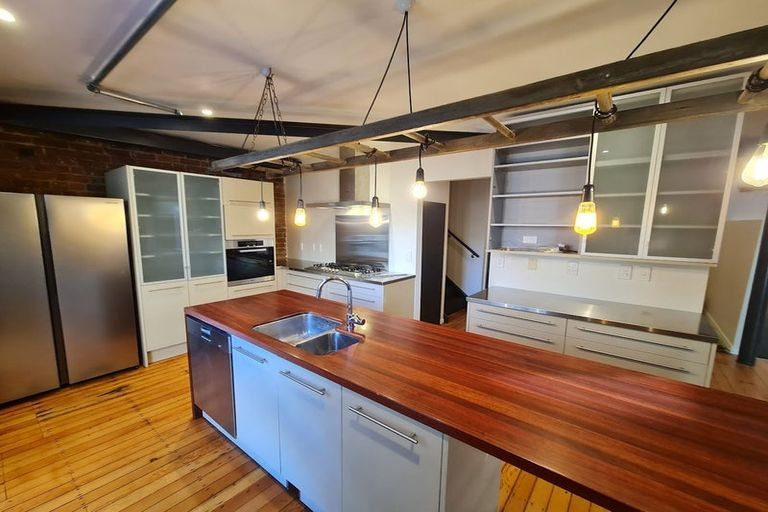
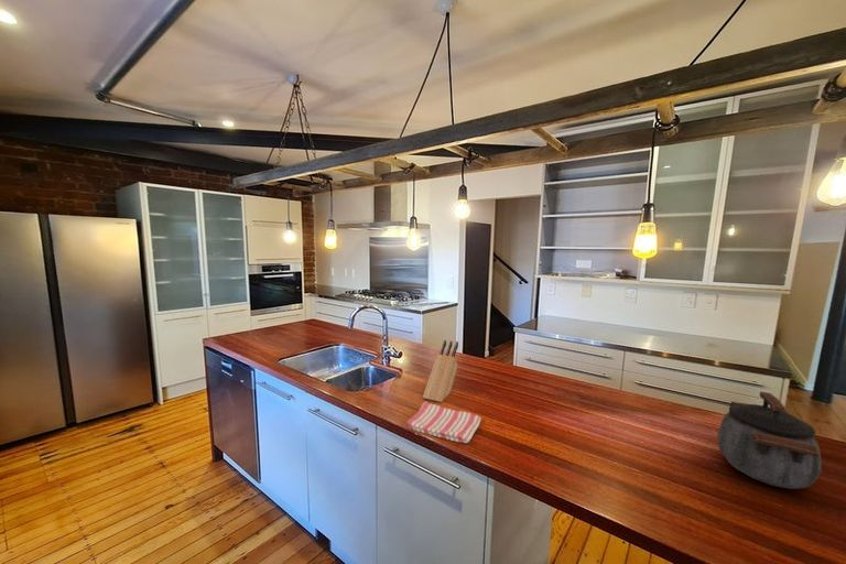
+ knife block [422,339,459,403]
+ kettle [717,390,823,490]
+ dish towel [405,400,482,444]
